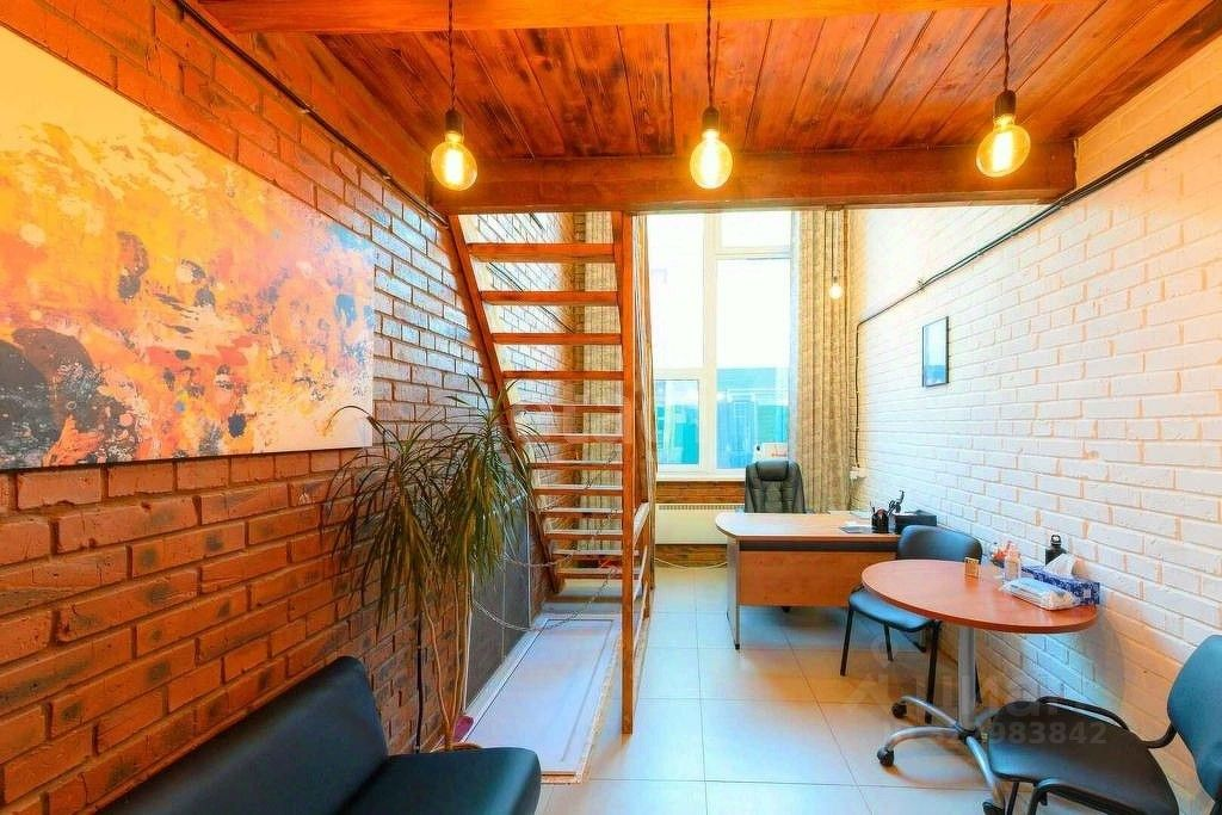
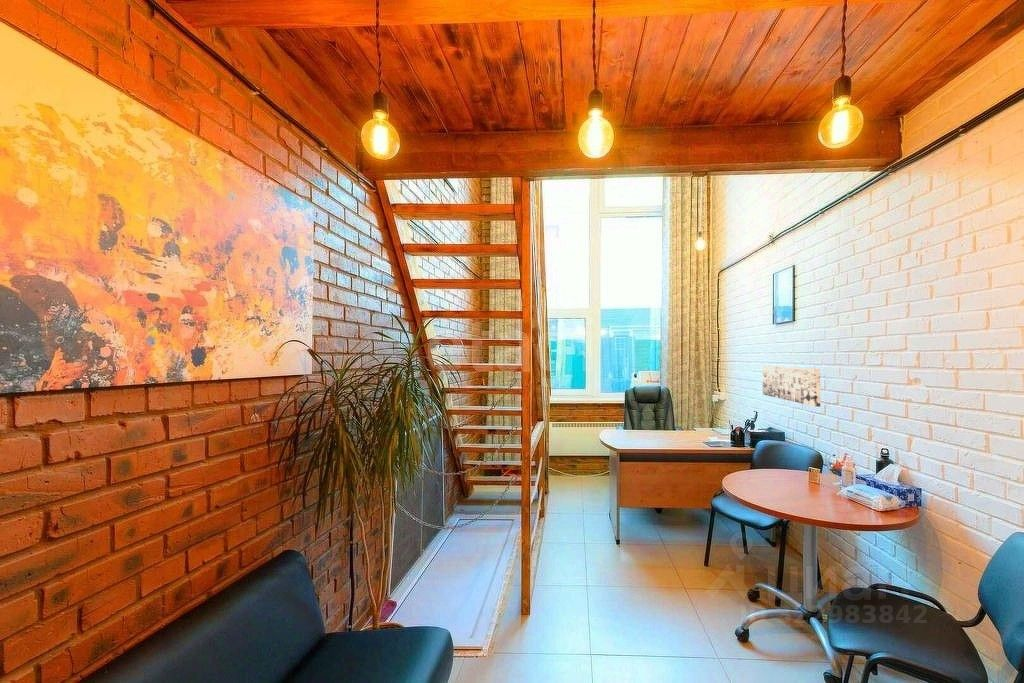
+ wall art [761,364,821,408]
